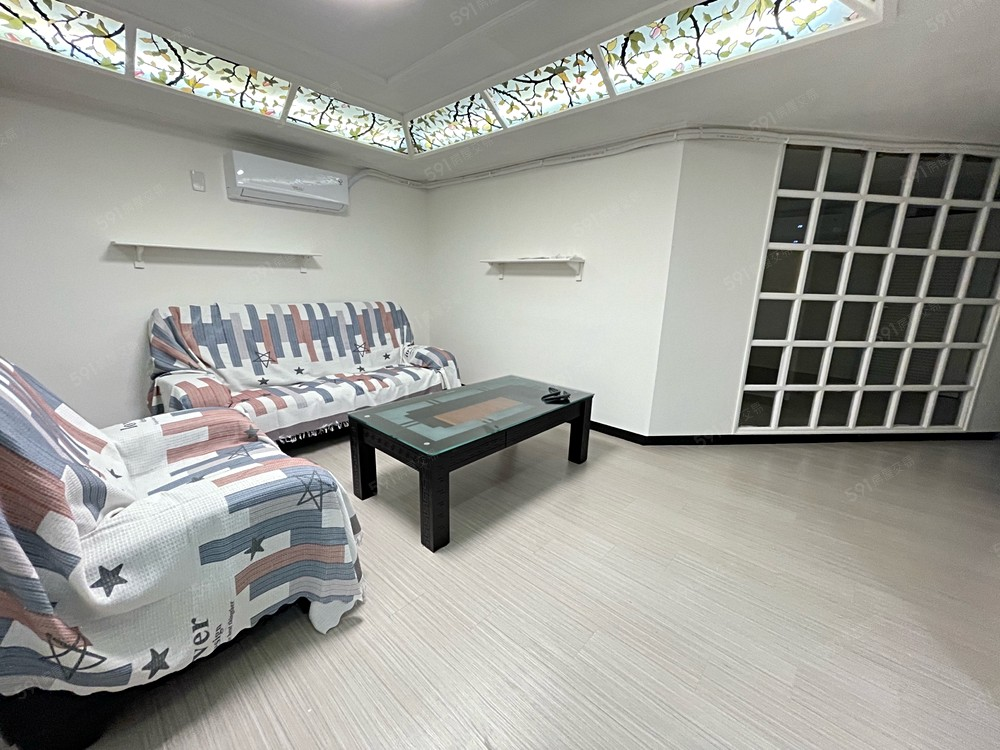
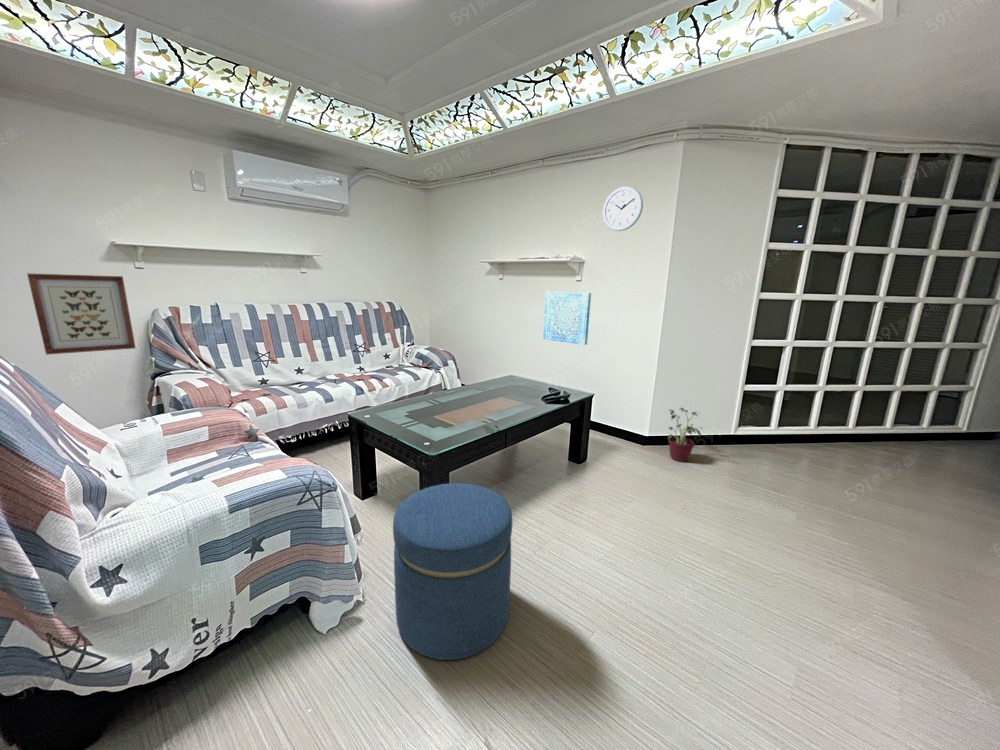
+ ottoman [392,482,513,661]
+ wall art [542,291,592,346]
+ potted plant [667,406,704,463]
+ wall clock [602,185,644,232]
+ wall art [26,272,137,356]
